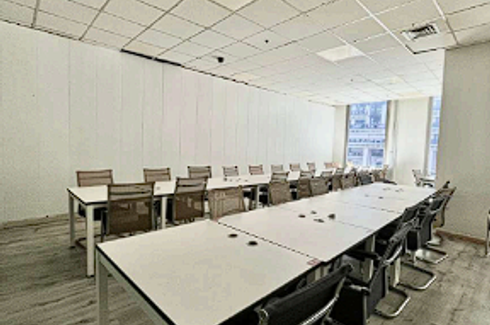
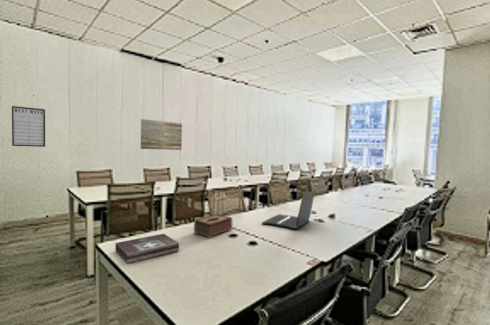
+ tissue box [193,213,233,239]
+ wall art [140,118,183,151]
+ first aid kit [115,233,180,265]
+ laptop [261,189,316,230]
+ writing board [11,105,46,148]
